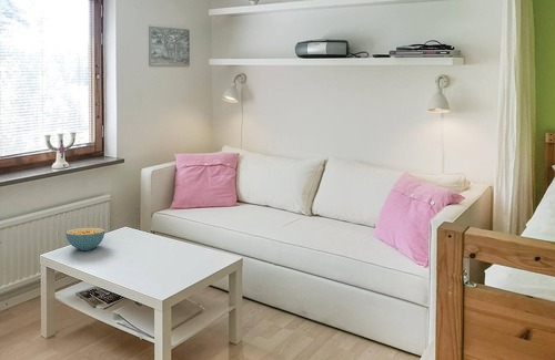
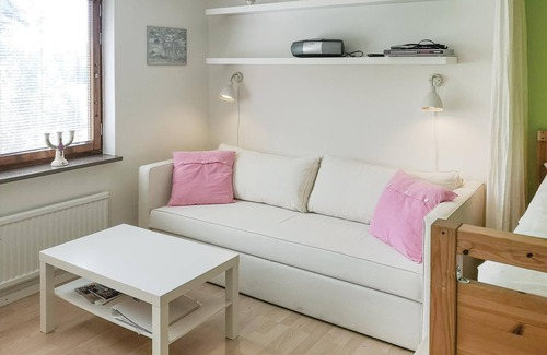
- cereal bowl [64,226,105,251]
